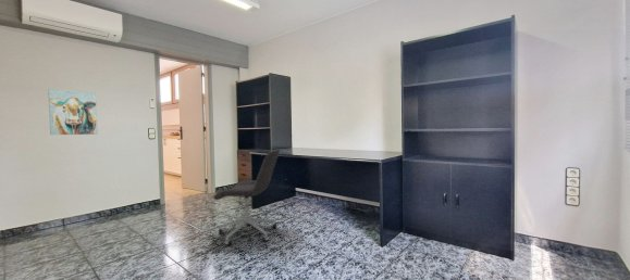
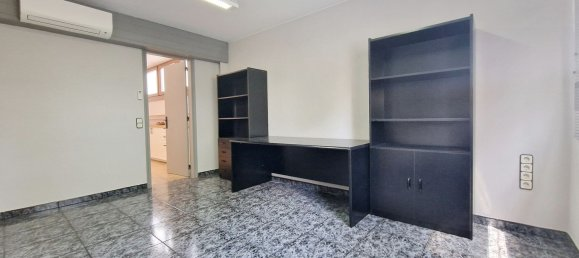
- wall art [47,88,99,136]
- office chair [212,148,281,246]
